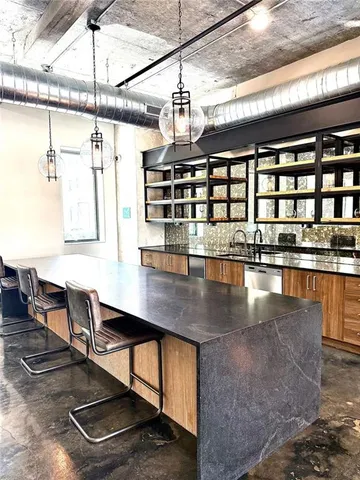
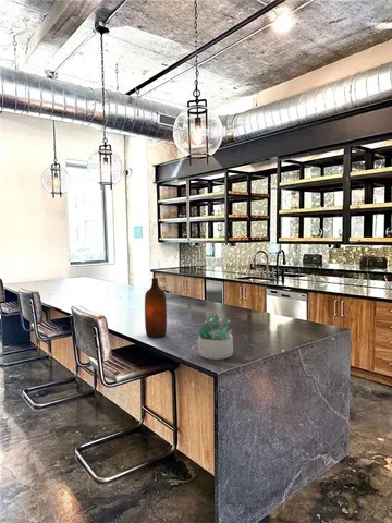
+ succulent plant [197,309,234,361]
+ bottle [144,277,168,339]
